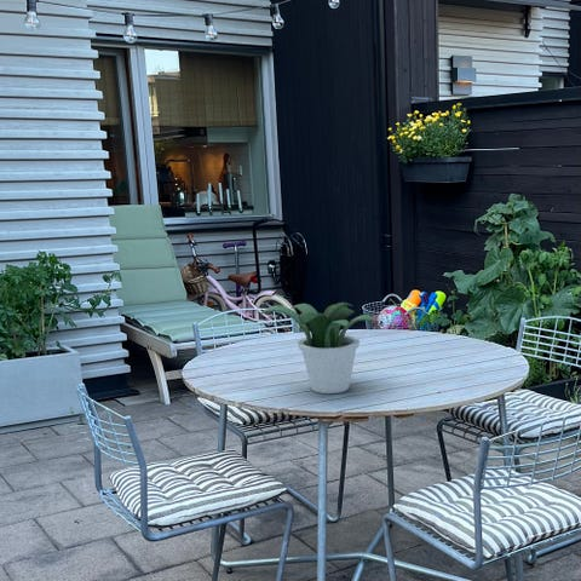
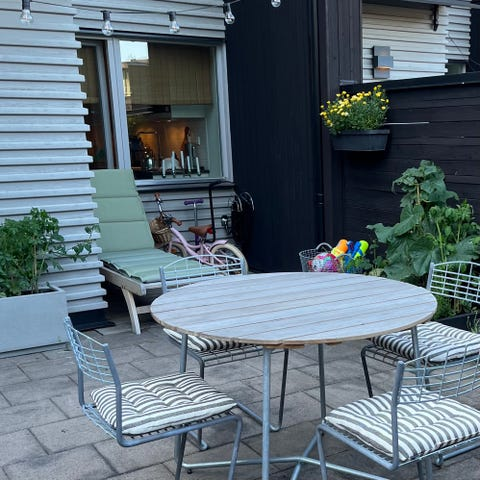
- potted plant [259,301,380,395]
